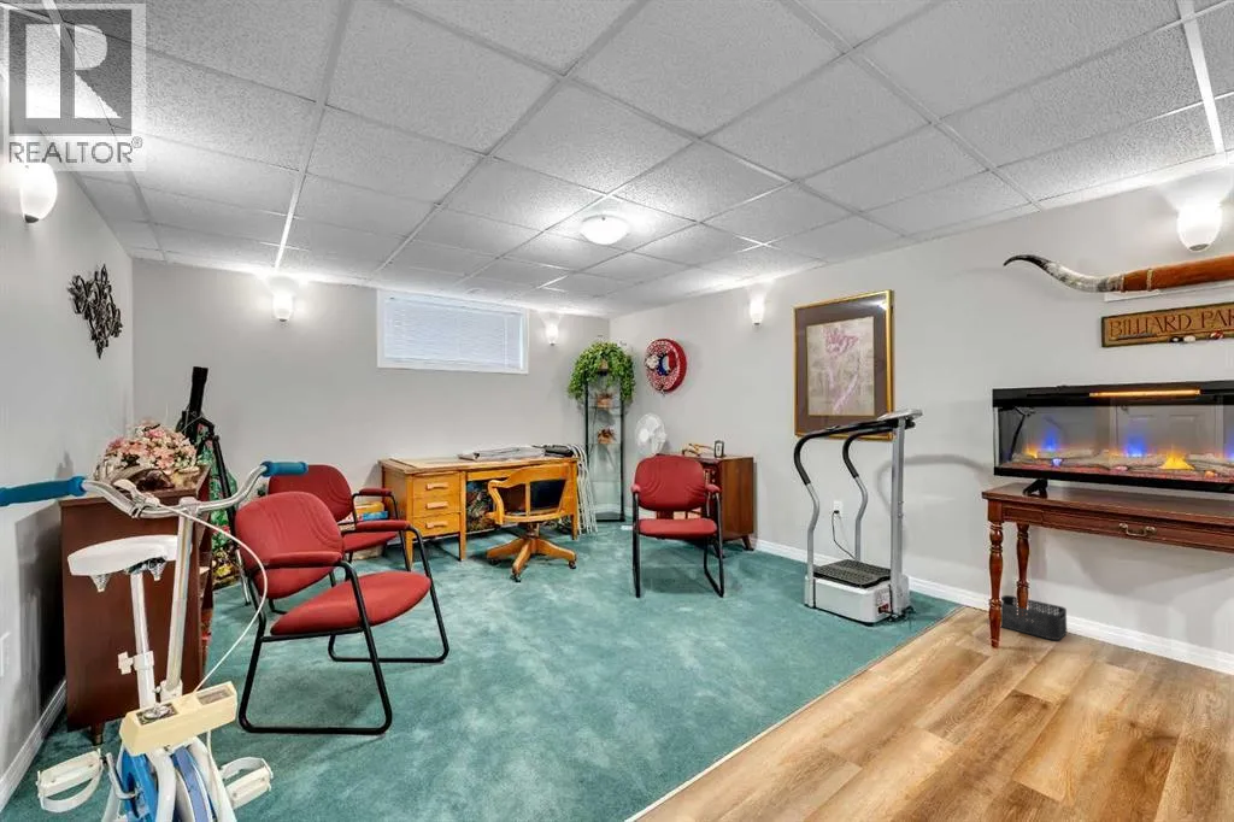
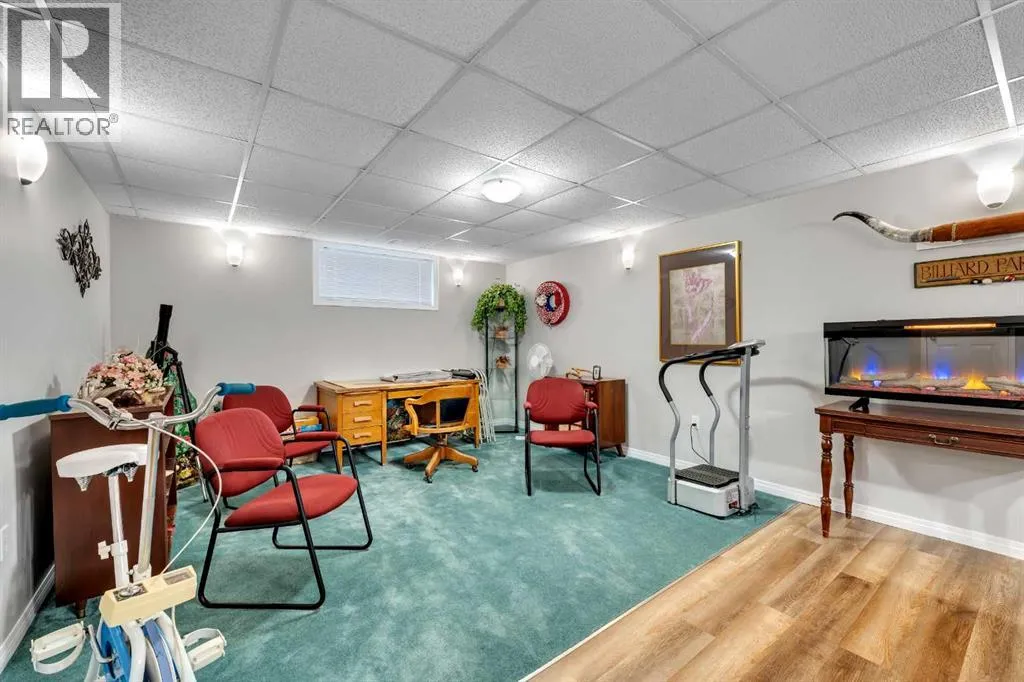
- storage bin [1000,594,1068,641]
